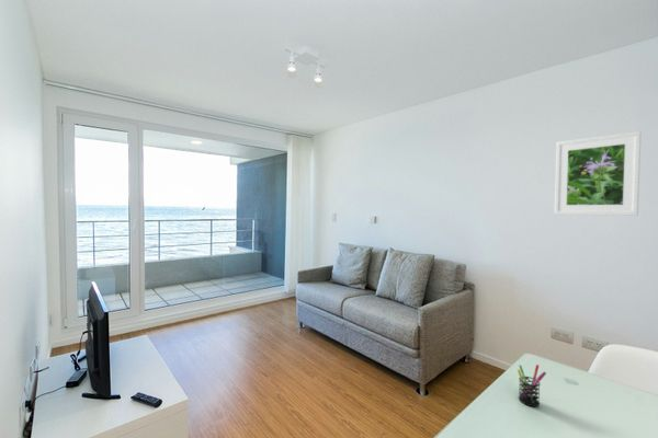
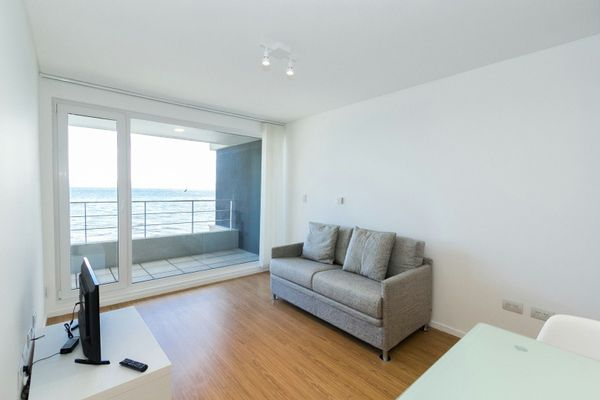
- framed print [554,130,642,217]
- pen holder [517,364,547,407]
